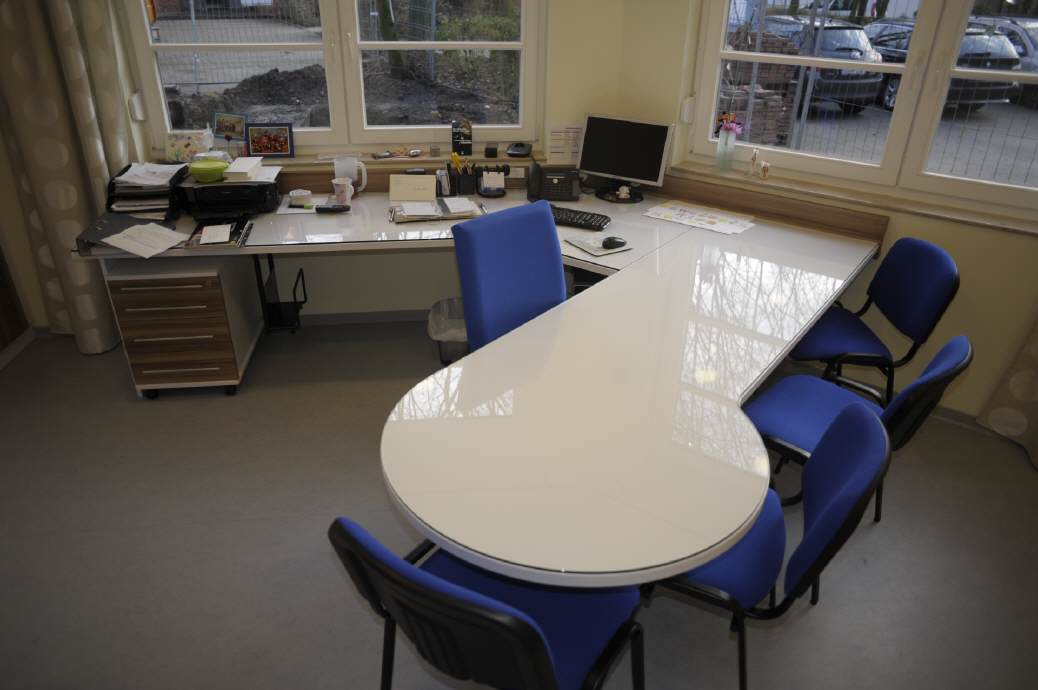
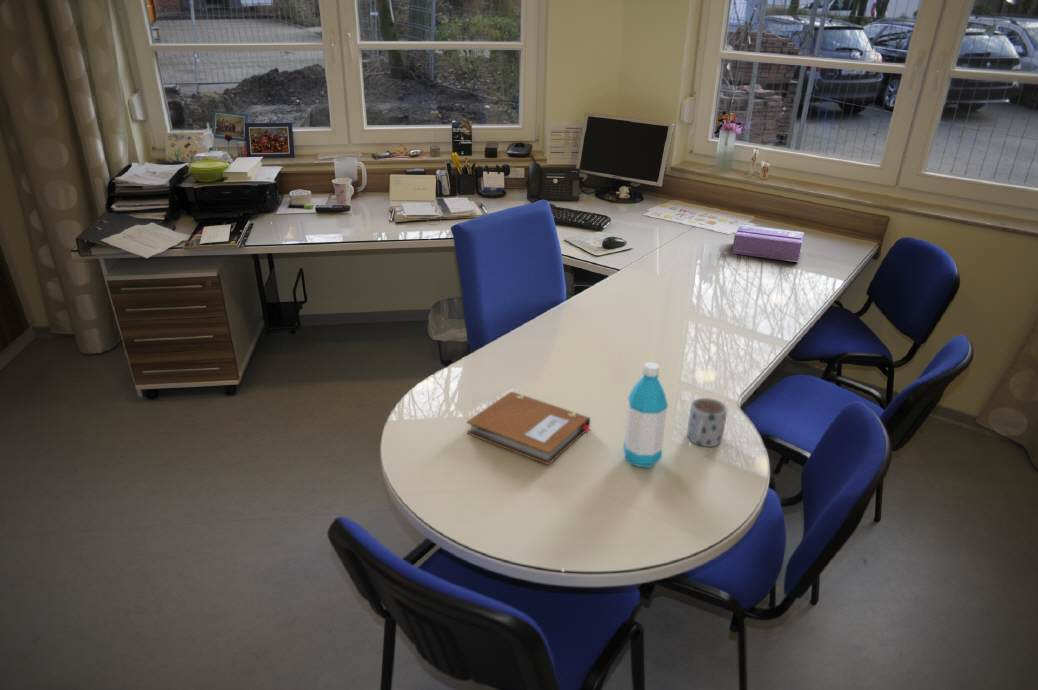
+ tissue box [731,224,805,263]
+ water bottle [622,361,669,469]
+ mug [686,397,728,448]
+ notebook [466,390,591,466]
